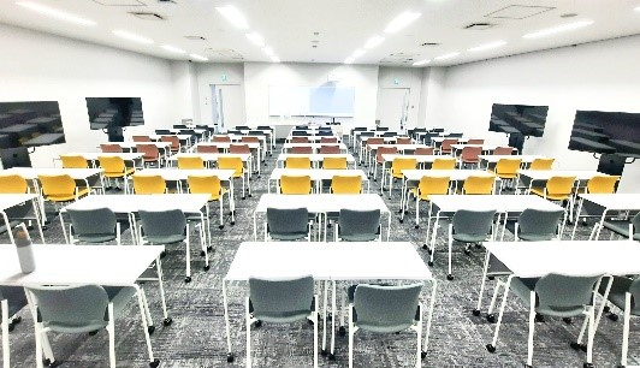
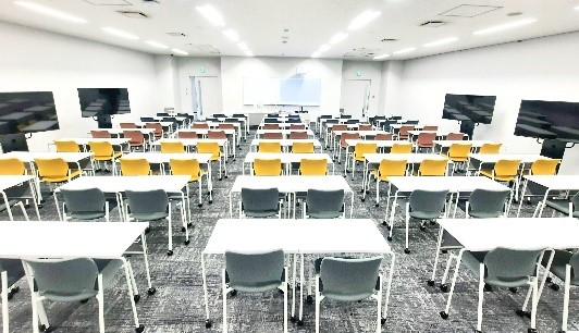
- bottle [14,231,37,274]
